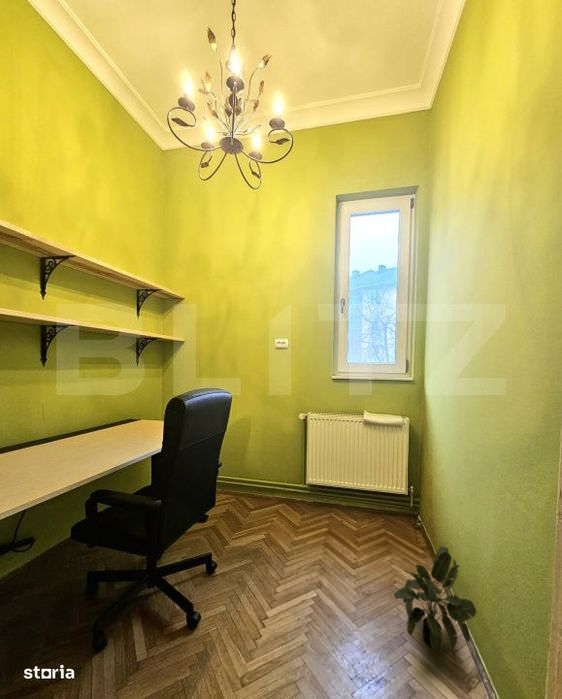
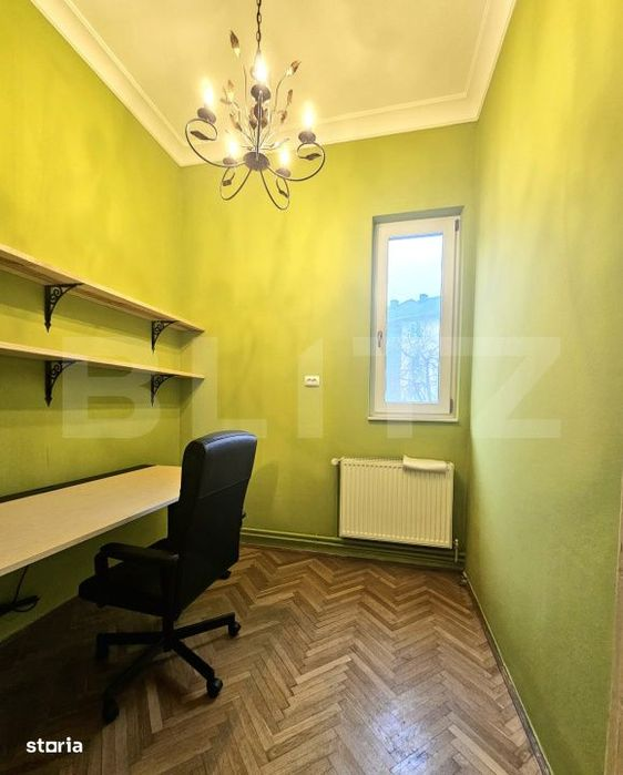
- potted plant [393,545,478,655]
